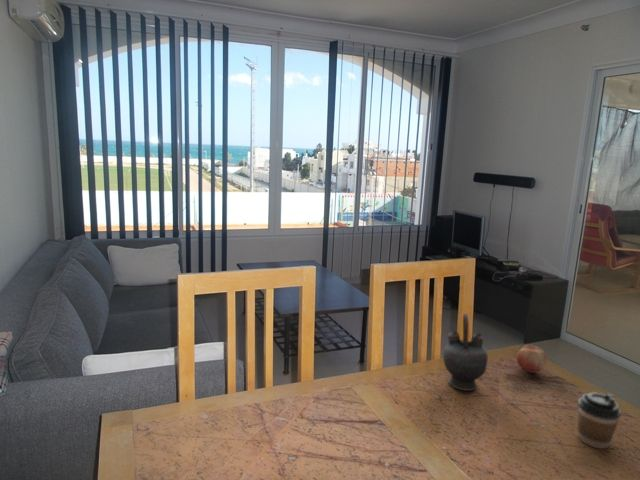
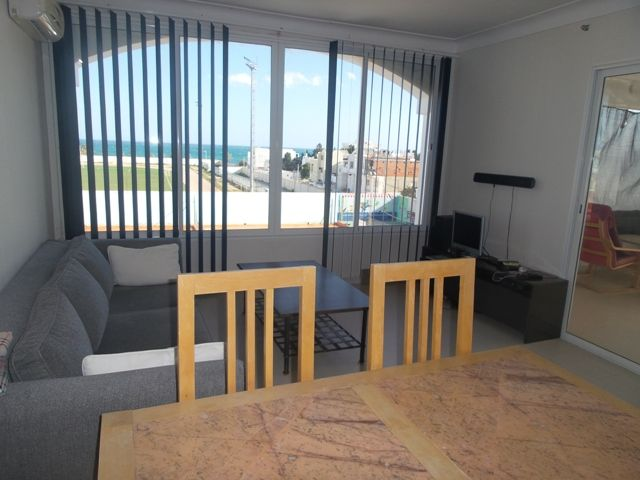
- fruit [516,343,547,374]
- teapot [442,312,489,392]
- coffee cup [577,391,623,450]
